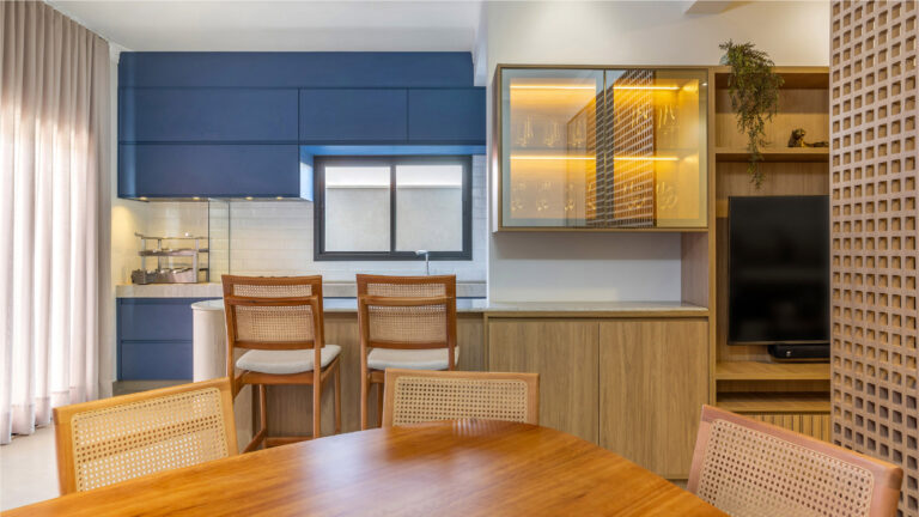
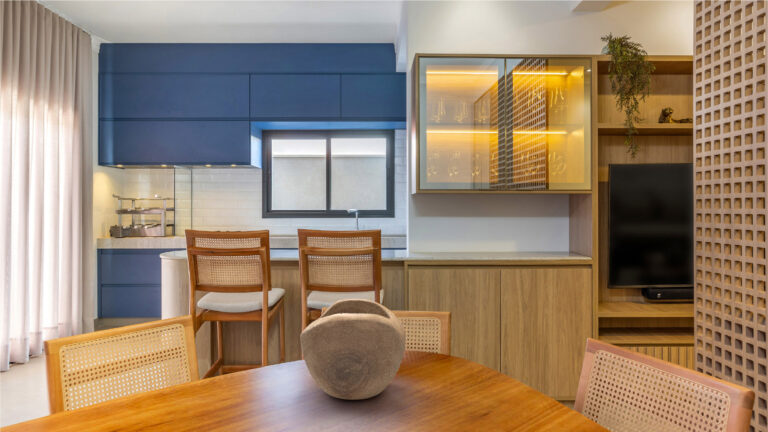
+ decorative bowl [299,298,407,401]
